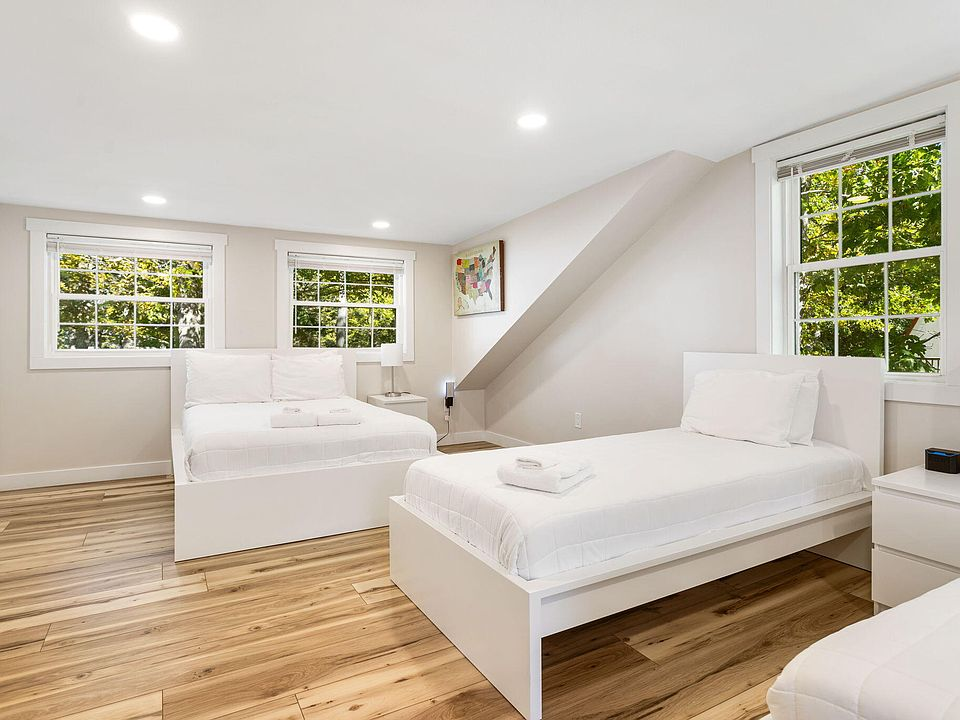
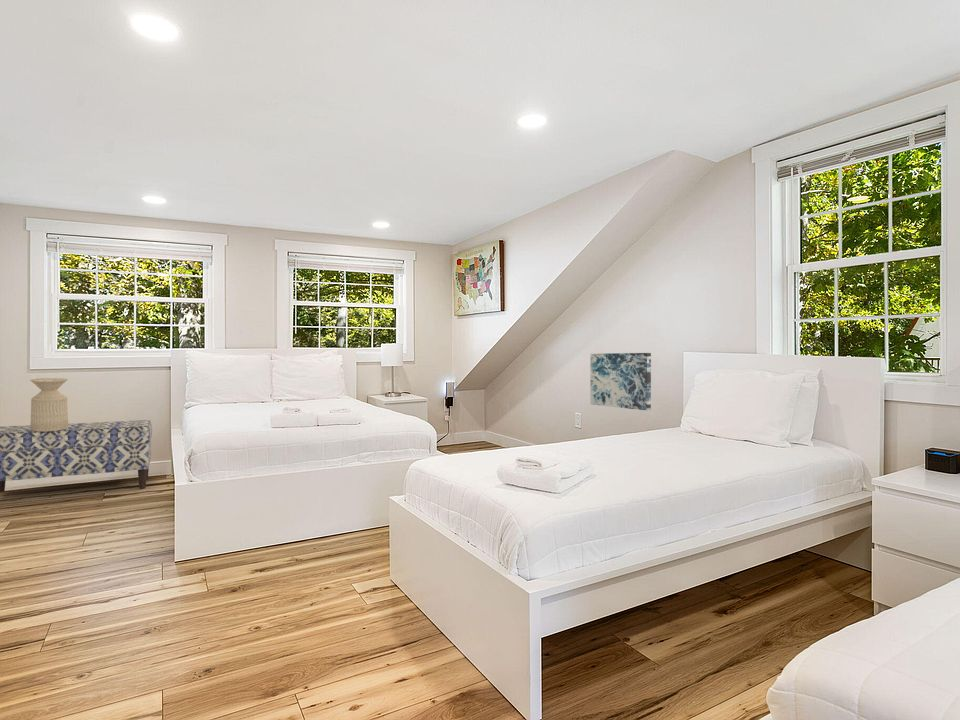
+ side table [29,377,69,431]
+ wall art [589,352,652,411]
+ bench [0,419,153,493]
